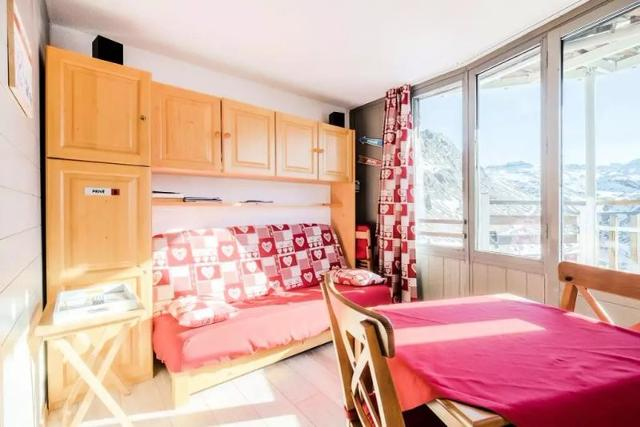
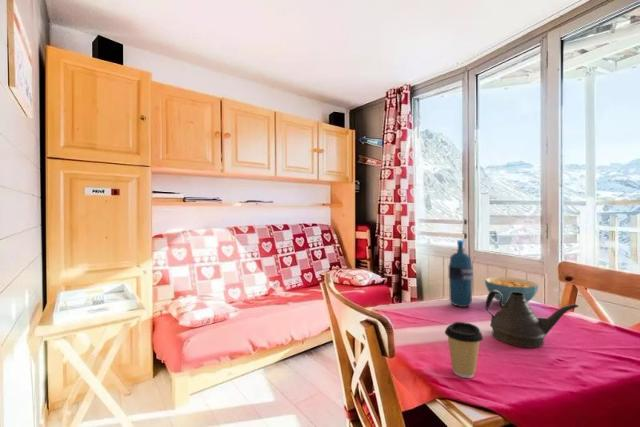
+ cereal bowl [484,276,539,305]
+ coffee cup [444,321,484,379]
+ teapot [484,290,580,348]
+ water bottle [448,239,474,308]
